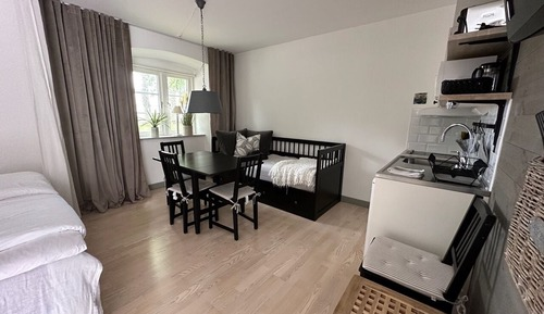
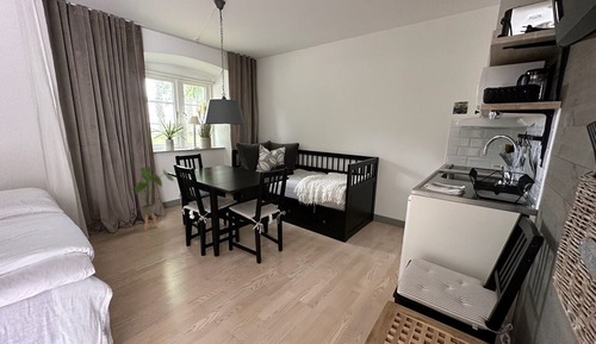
+ house plant [129,165,175,232]
